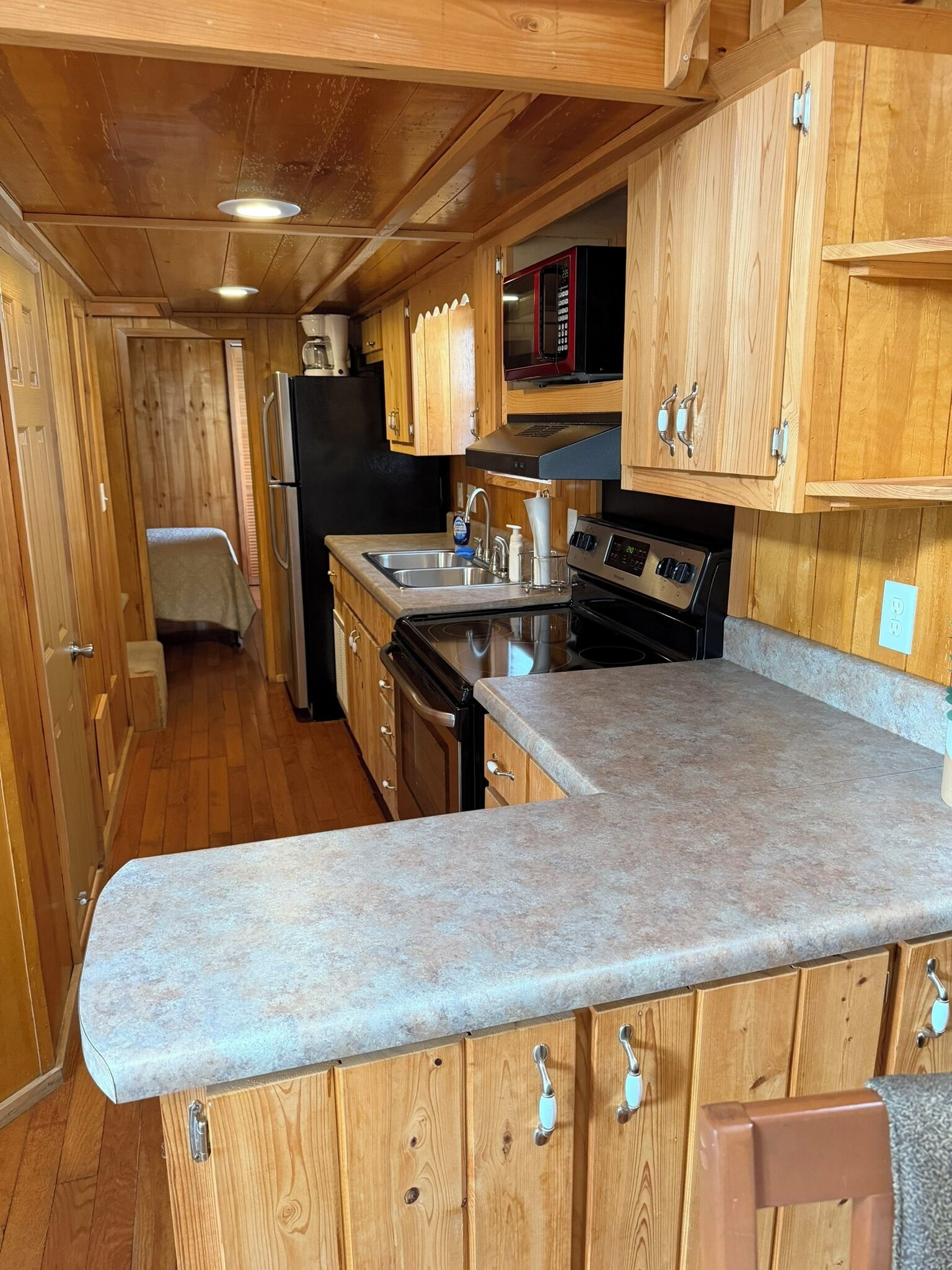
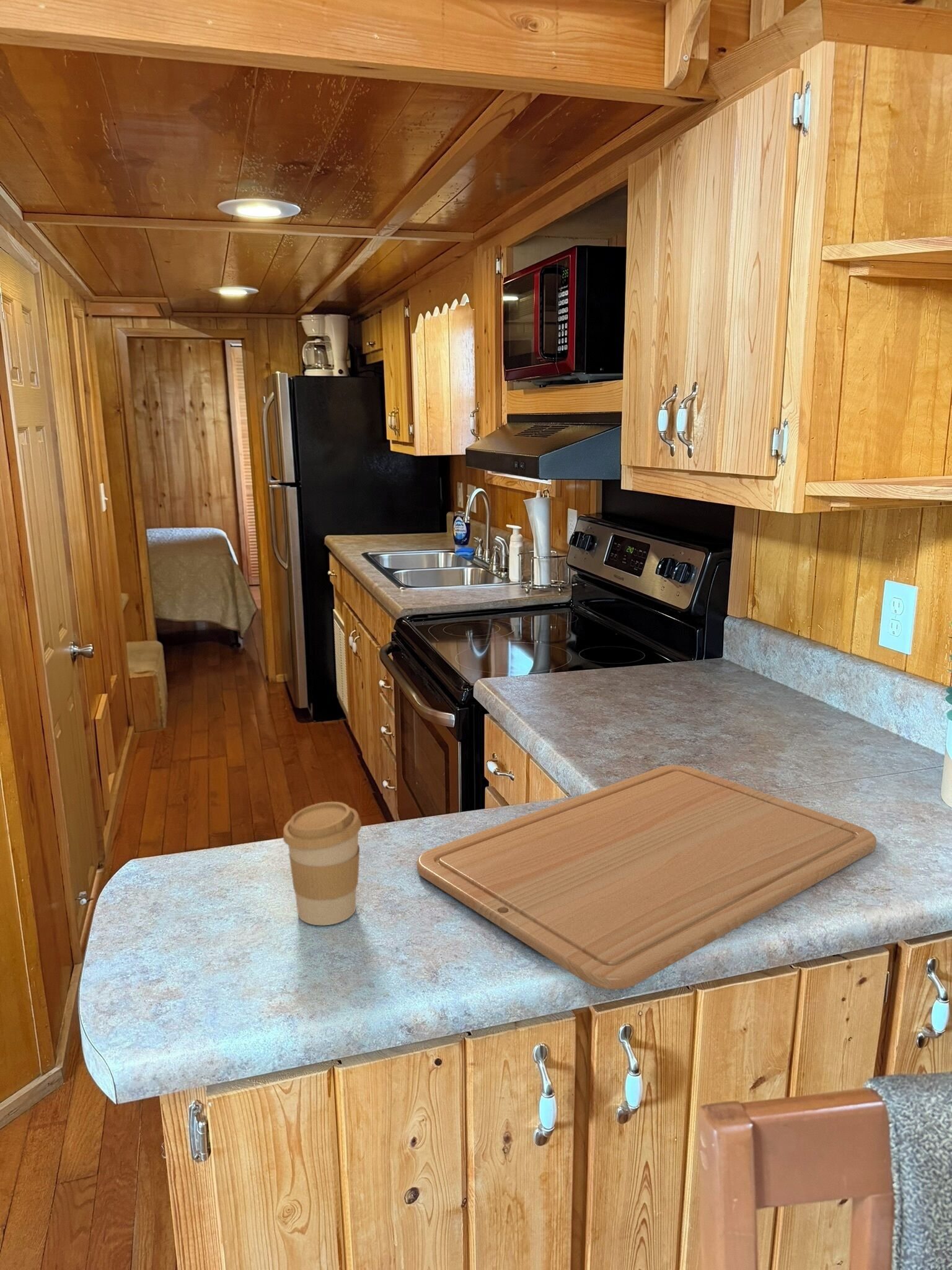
+ chopping board [417,765,877,990]
+ coffee cup [283,801,362,926]
